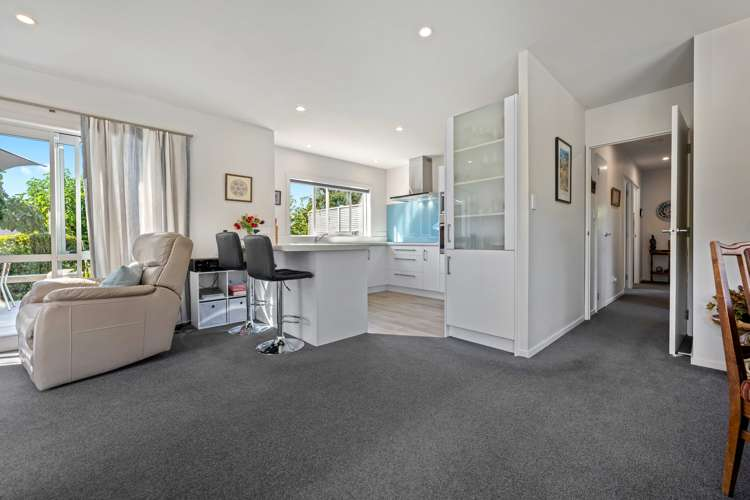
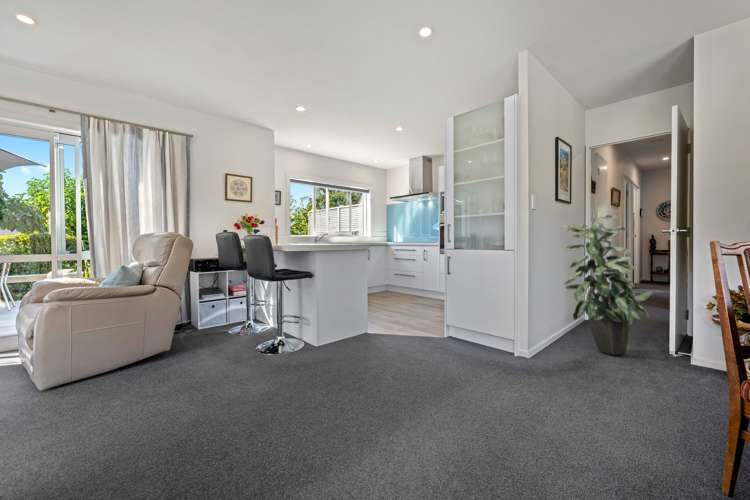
+ indoor plant [558,214,656,356]
